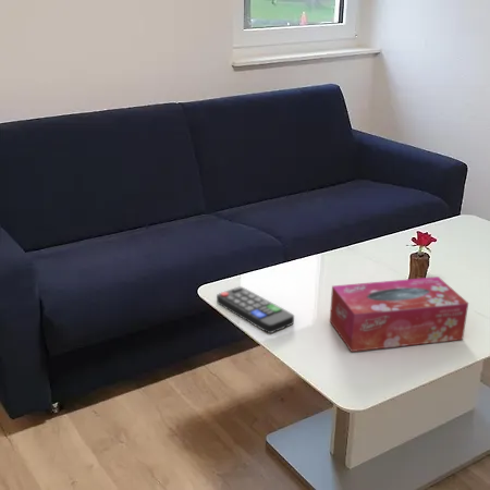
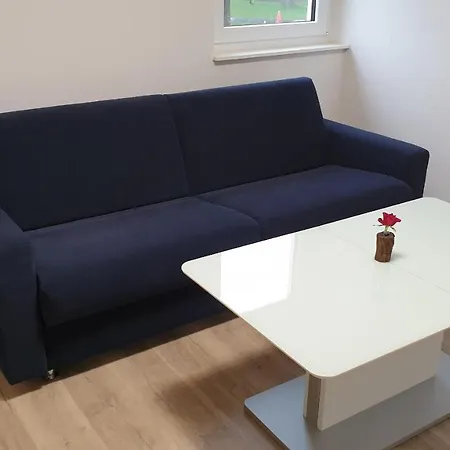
- remote control [216,285,295,334]
- tissue box [329,275,469,353]
